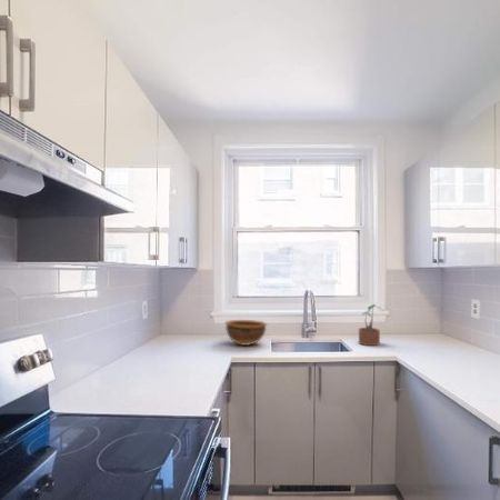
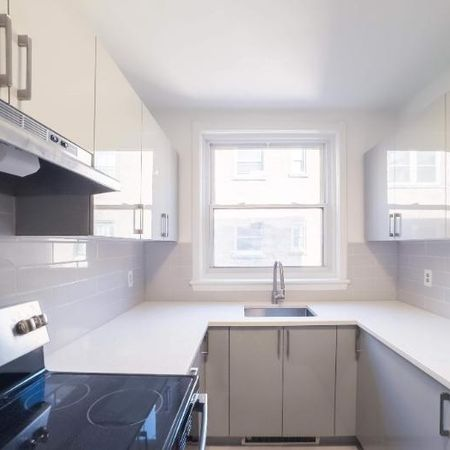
- potted plant [358,303,383,347]
- bowl [224,319,269,347]
